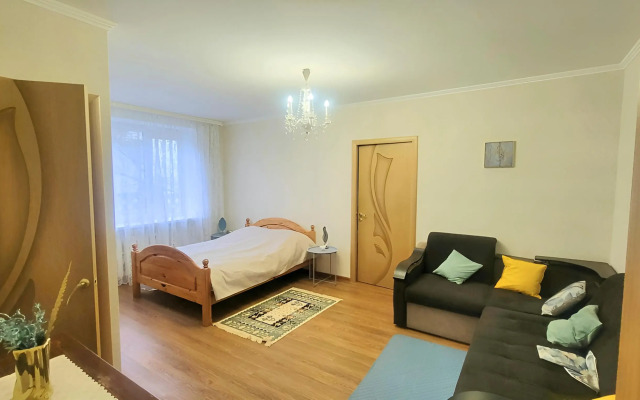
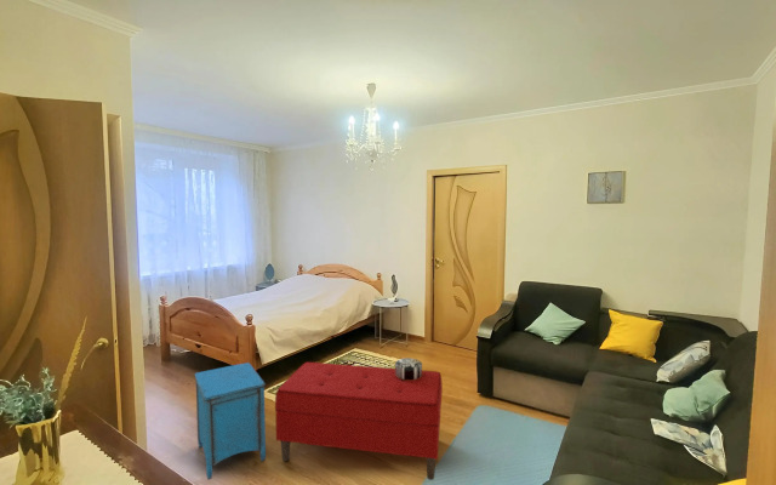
+ bench [274,361,444,481]
+ nightstand [194,361,267,481]
+ decorative box [394,356,423,380]
